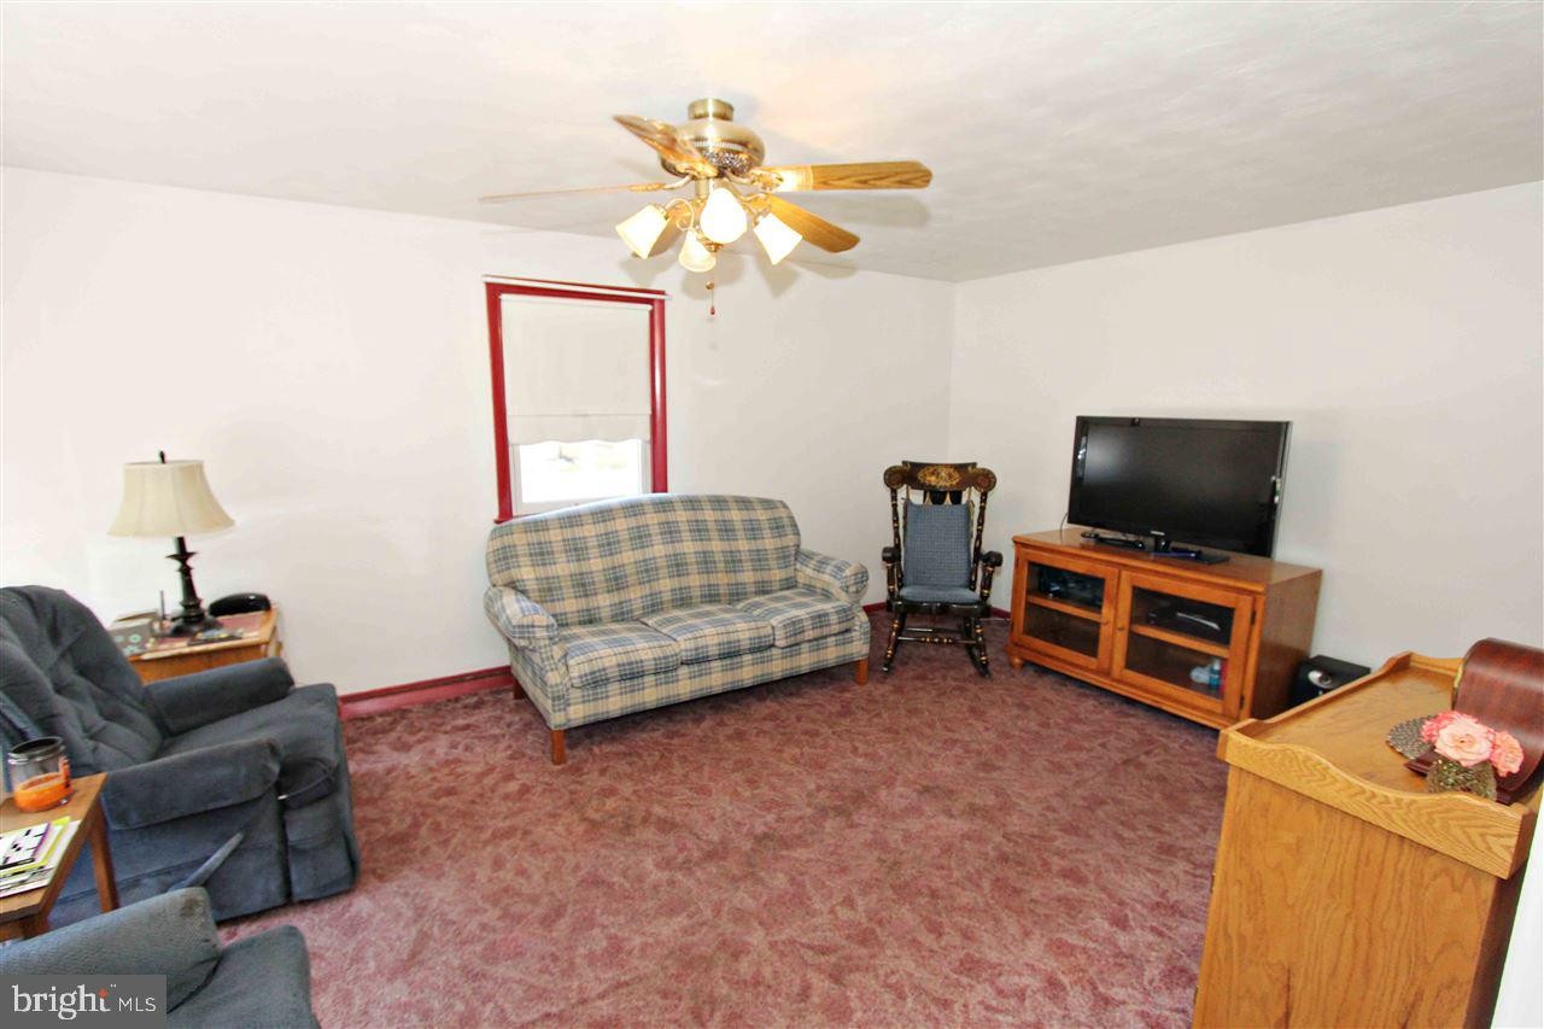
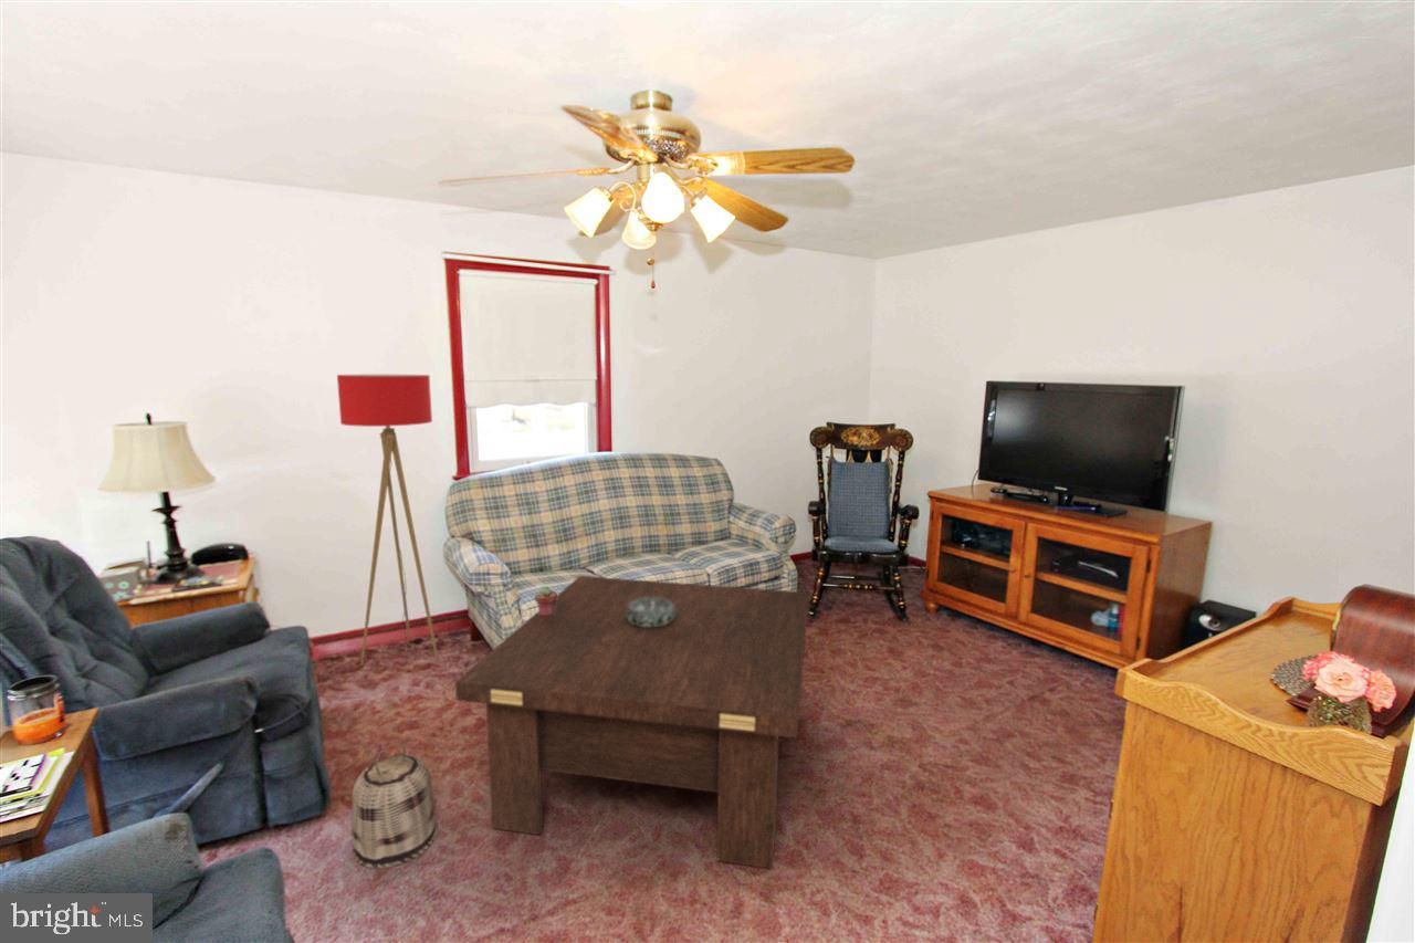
+ decorative bowl [626,598,675,627]
+ floor lamp [336,374,439,667]
+ potted succulent [534,585,558,616]
+ coffee table [454,575,809,870]
+ basket [350,742,439,870]
